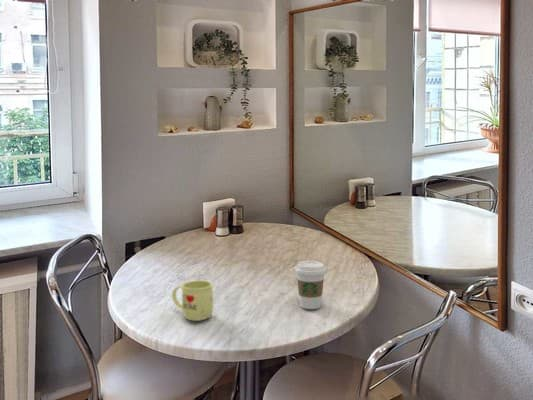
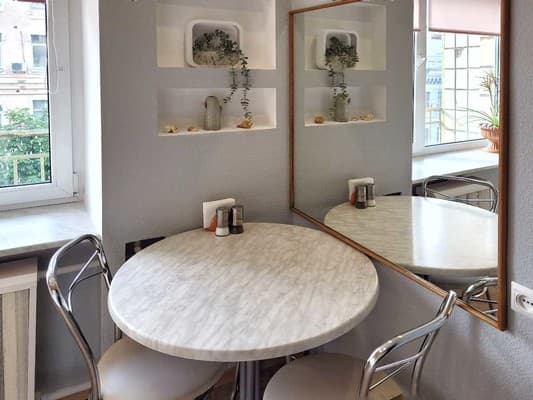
- coffee cup [294,260,328,310]
- mug [171,279,214,322]
